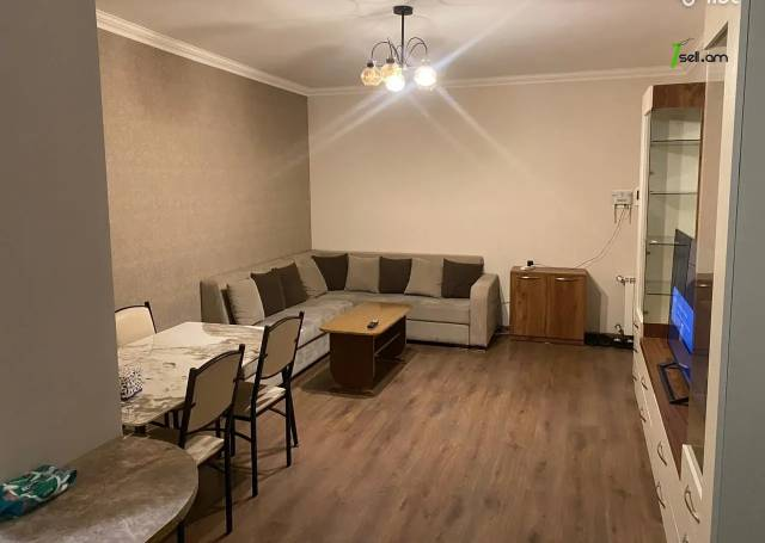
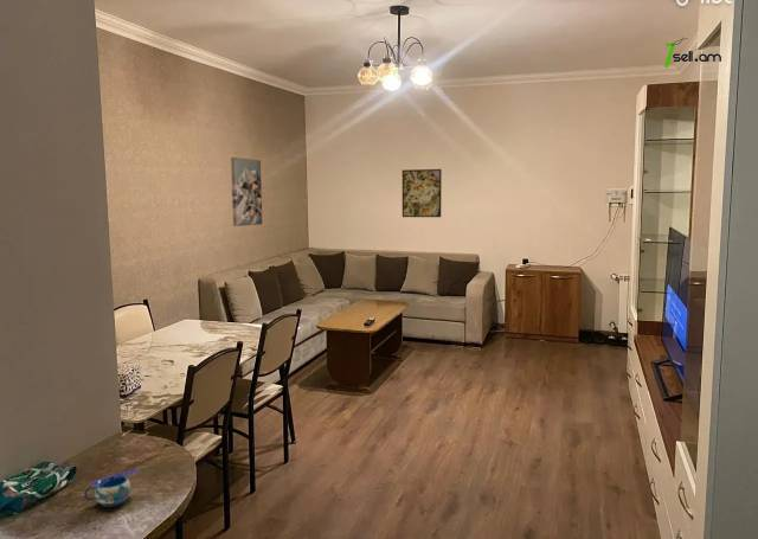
+ mug [83,468,139,508]
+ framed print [402,168,443,218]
+ wall art [230,156,263,227]
